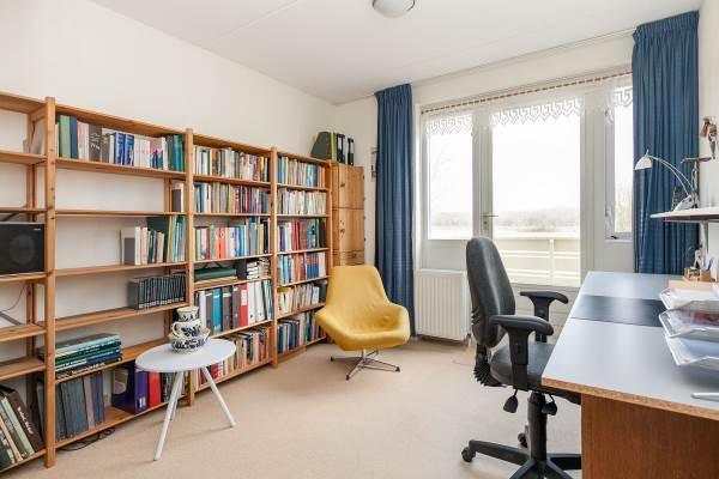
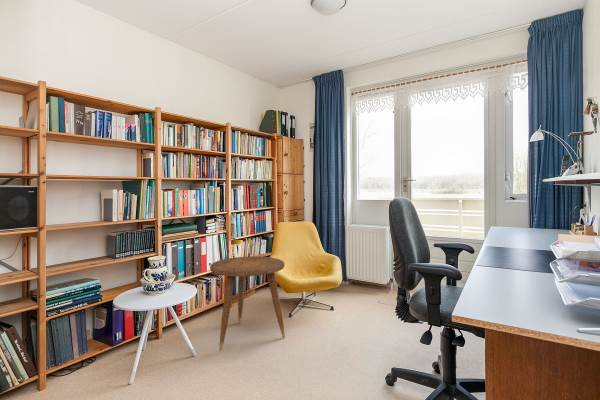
+ side table [209,256,286,353]
